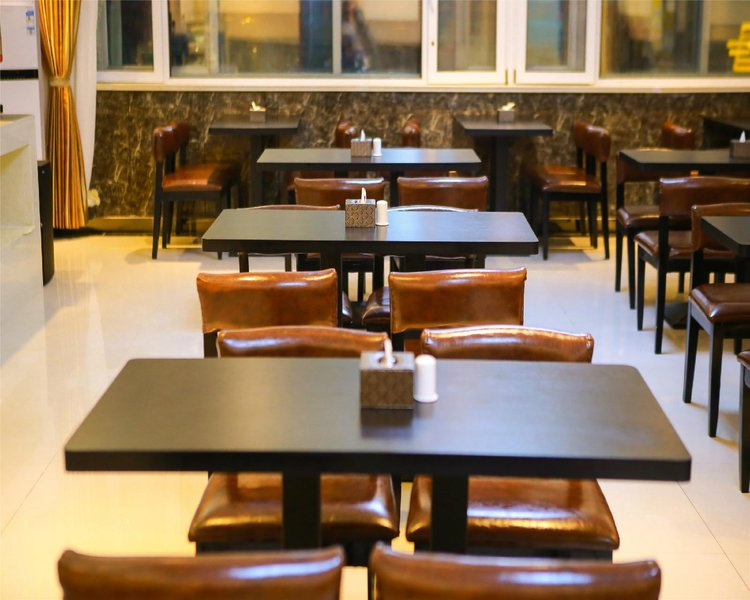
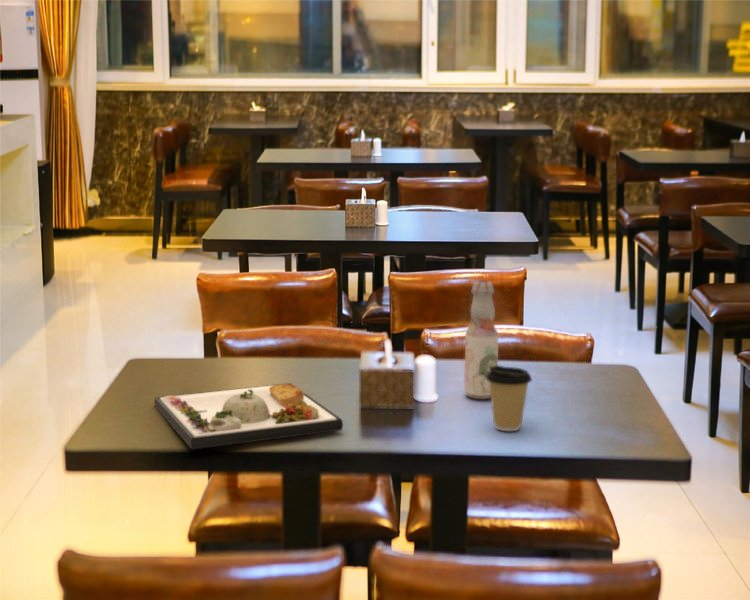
+ dinner plate [153,382,344,450]
+ coffee cup [486,365,533,432]
+ bottle [463,279,499,400]
